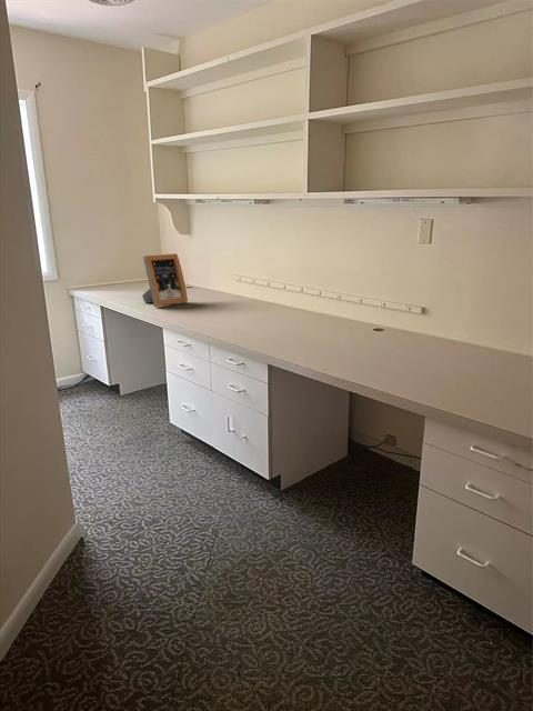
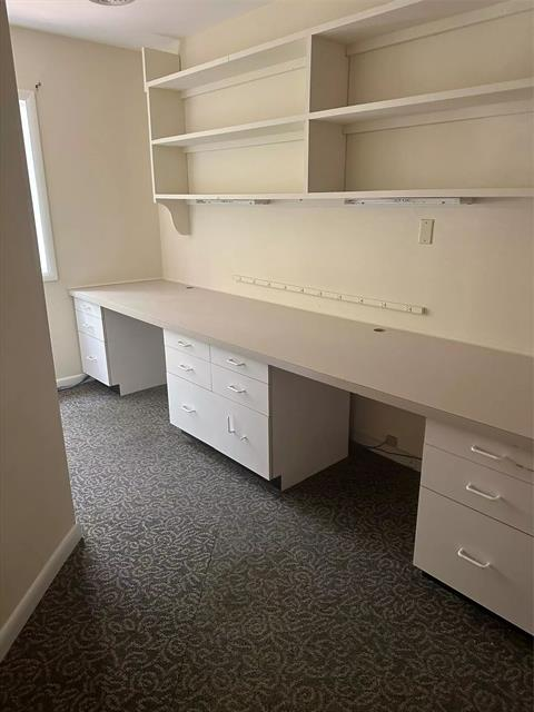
- picture frame [141,252,189,308]
